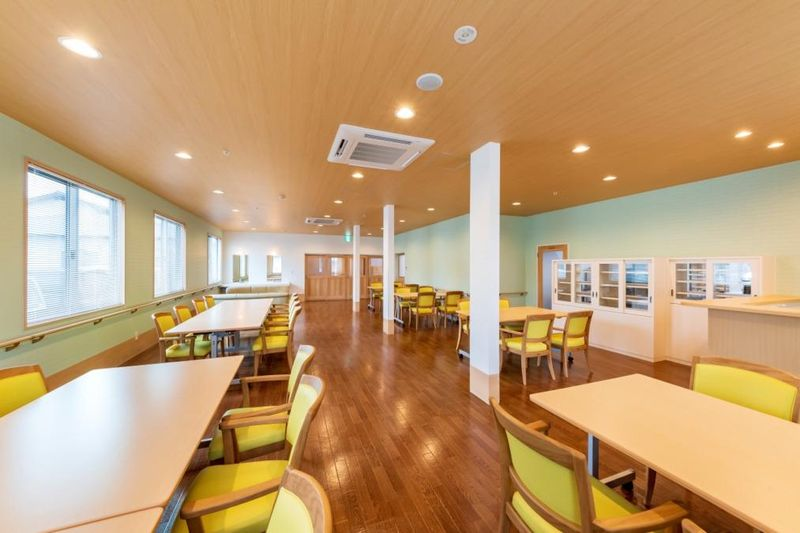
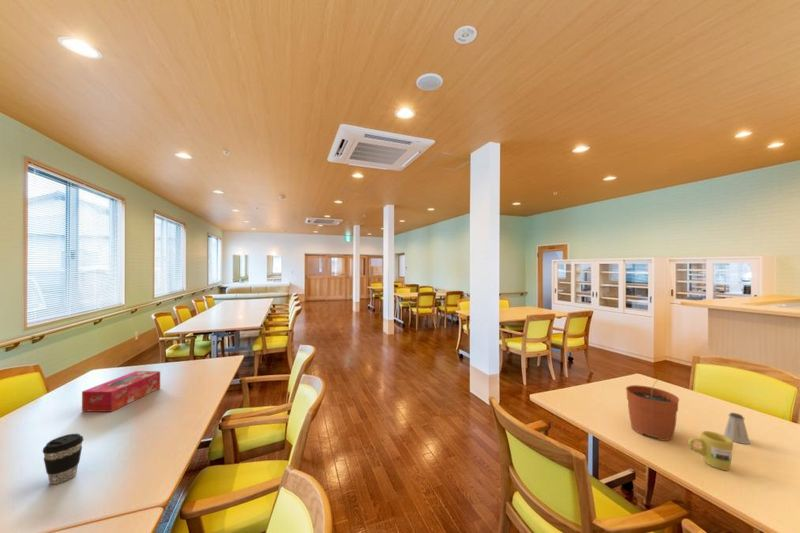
+ plant pot [625,374,680,442]
+ saltshaker [723,412,751,445]
+ coffee cup [42,433,84,485]
+ tissue box [81,370,161,413]
+ mug [687,430,734,471]
